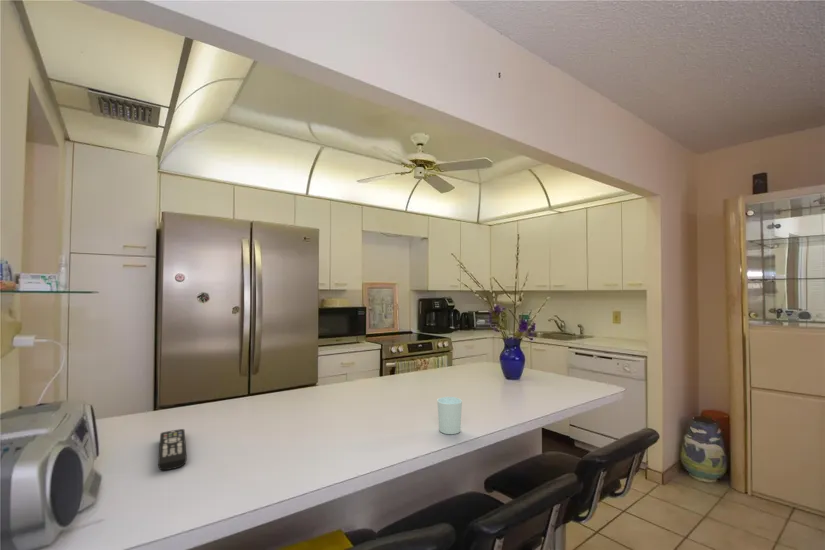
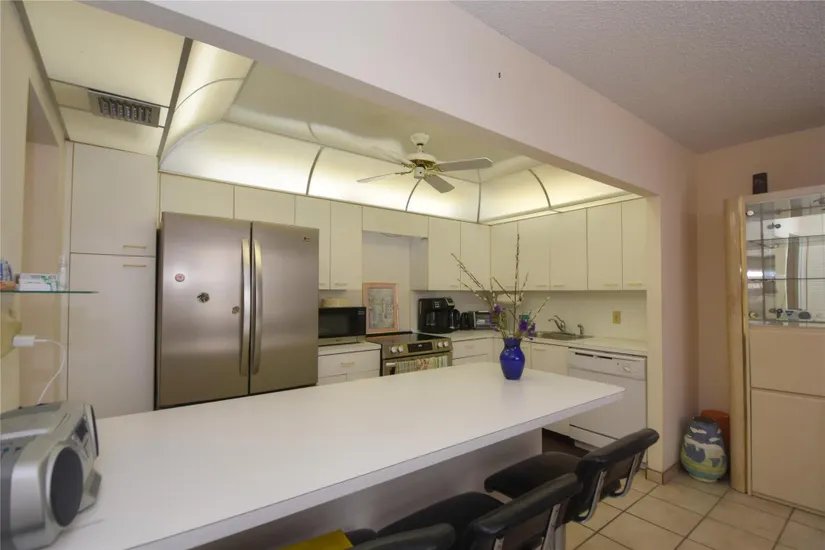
- remote control [157,428,188,471]
- cup [436,396,463,435]
